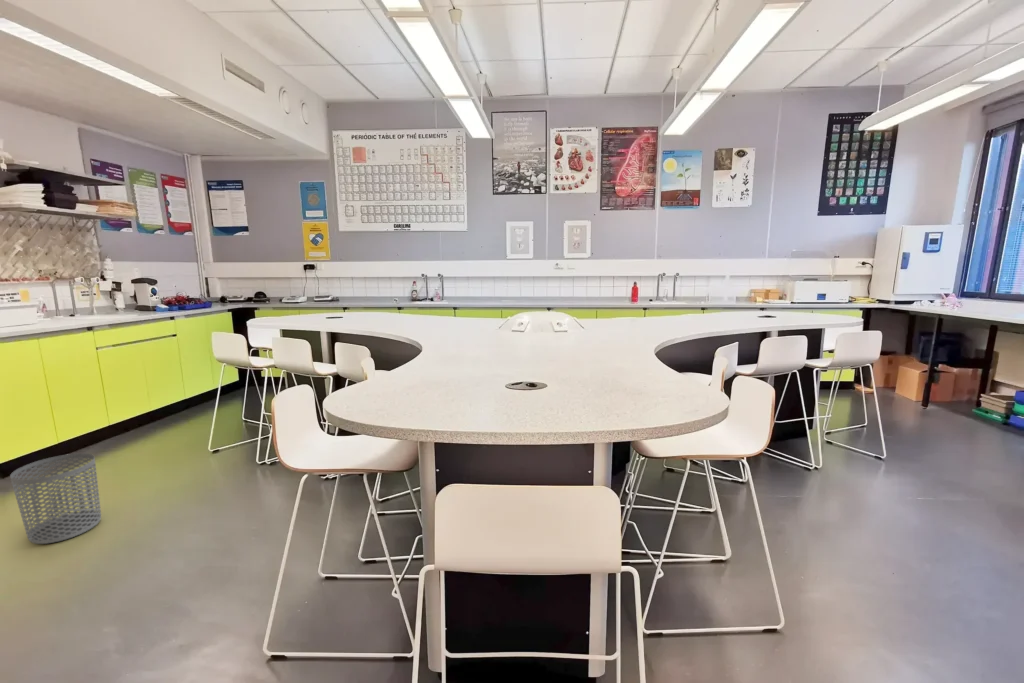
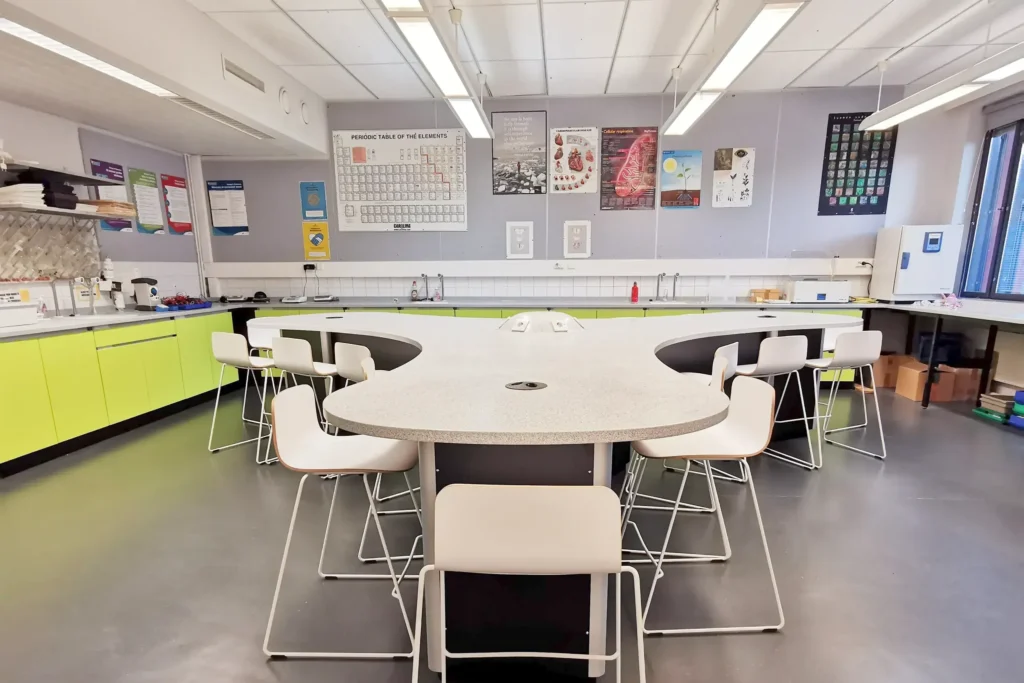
- waste bin [9,452,102,545]
